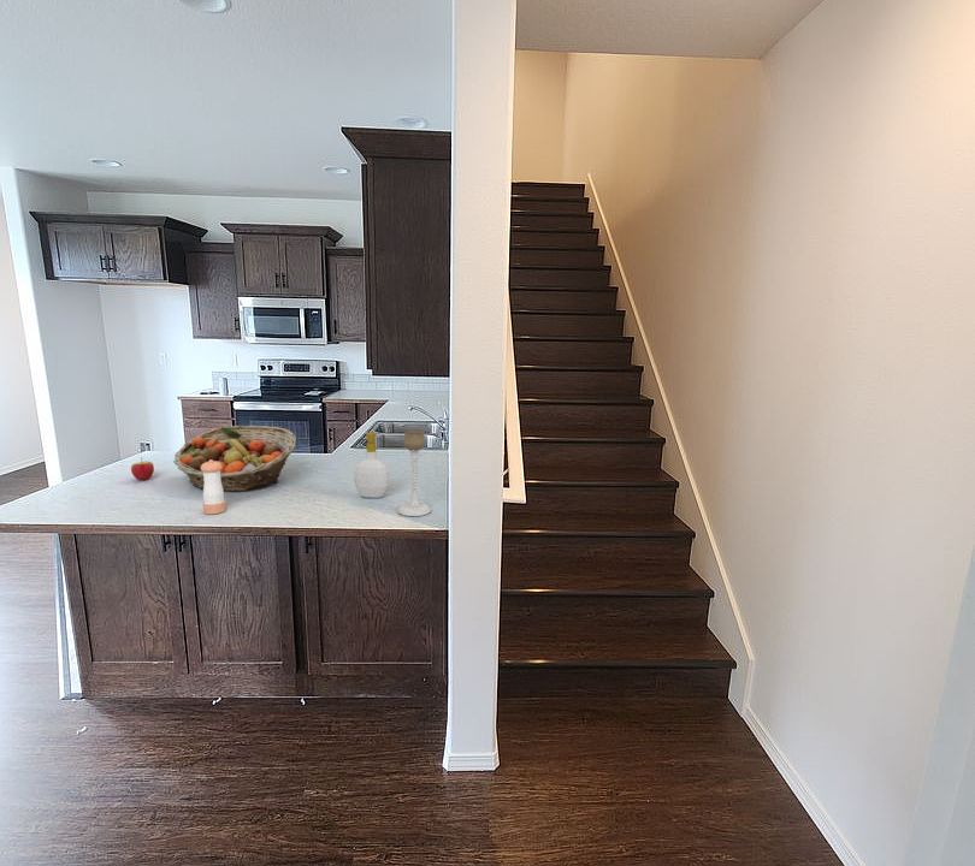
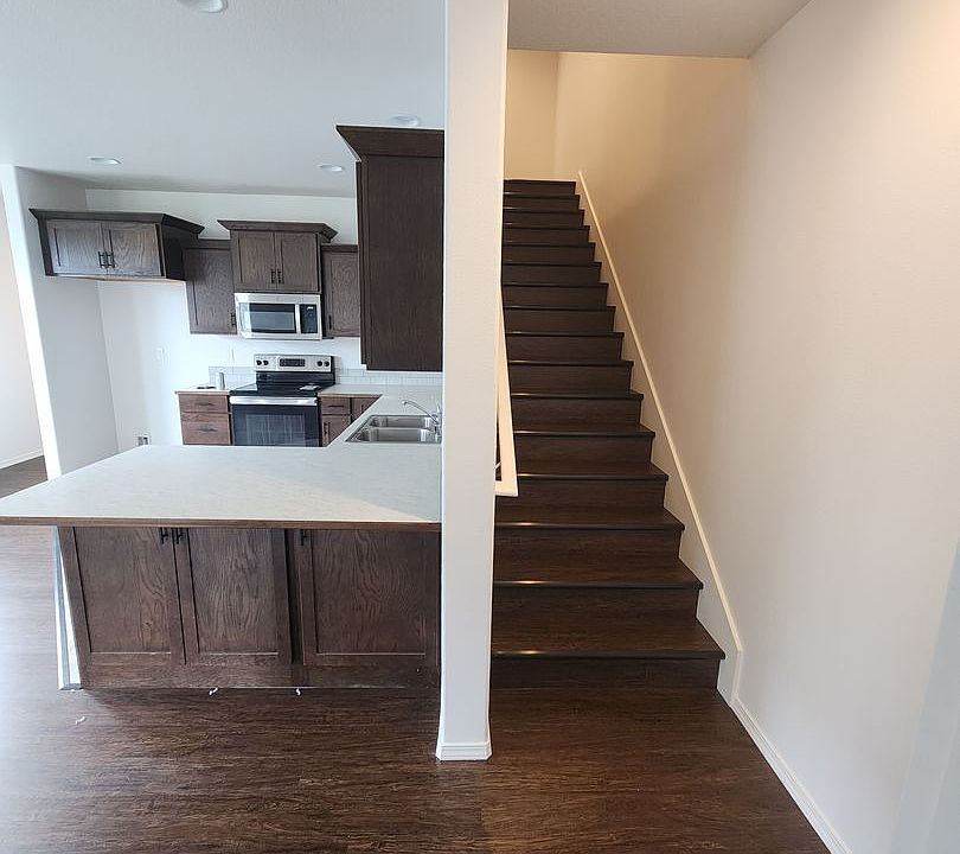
- soap bottle [353,432,391,499]
- apple [130,456,155,481]
- pepper shaker [201,459,226,515]
- candle holder [397,429,432,517]
- fruit basket [172,425,297,492]
